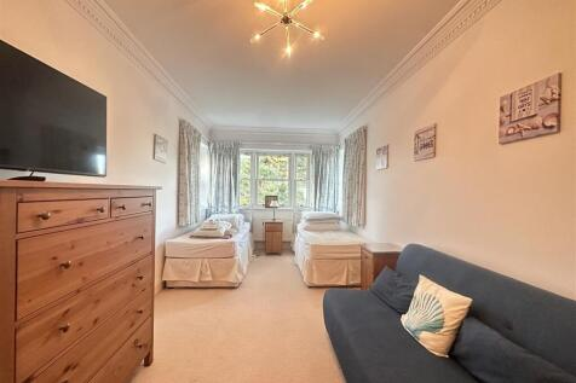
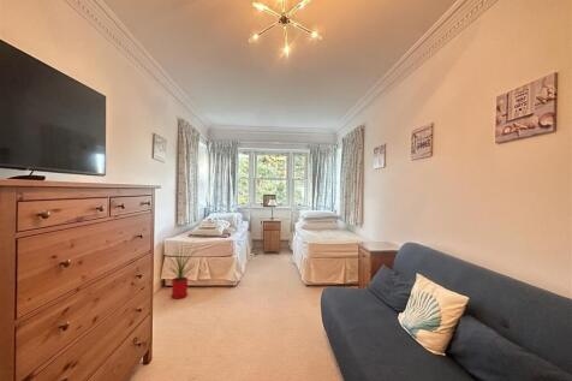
+ house plant [159,238,199,300]
